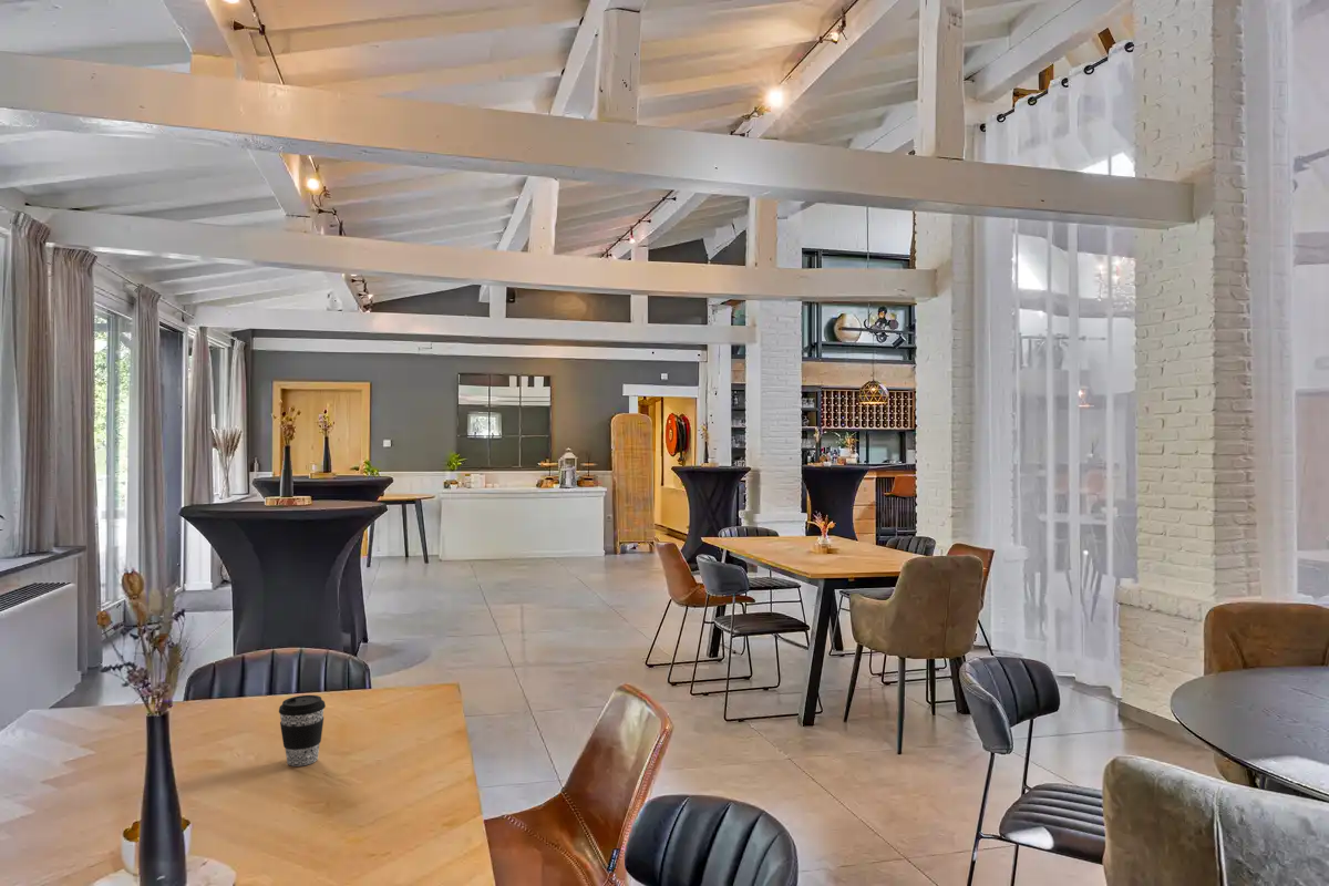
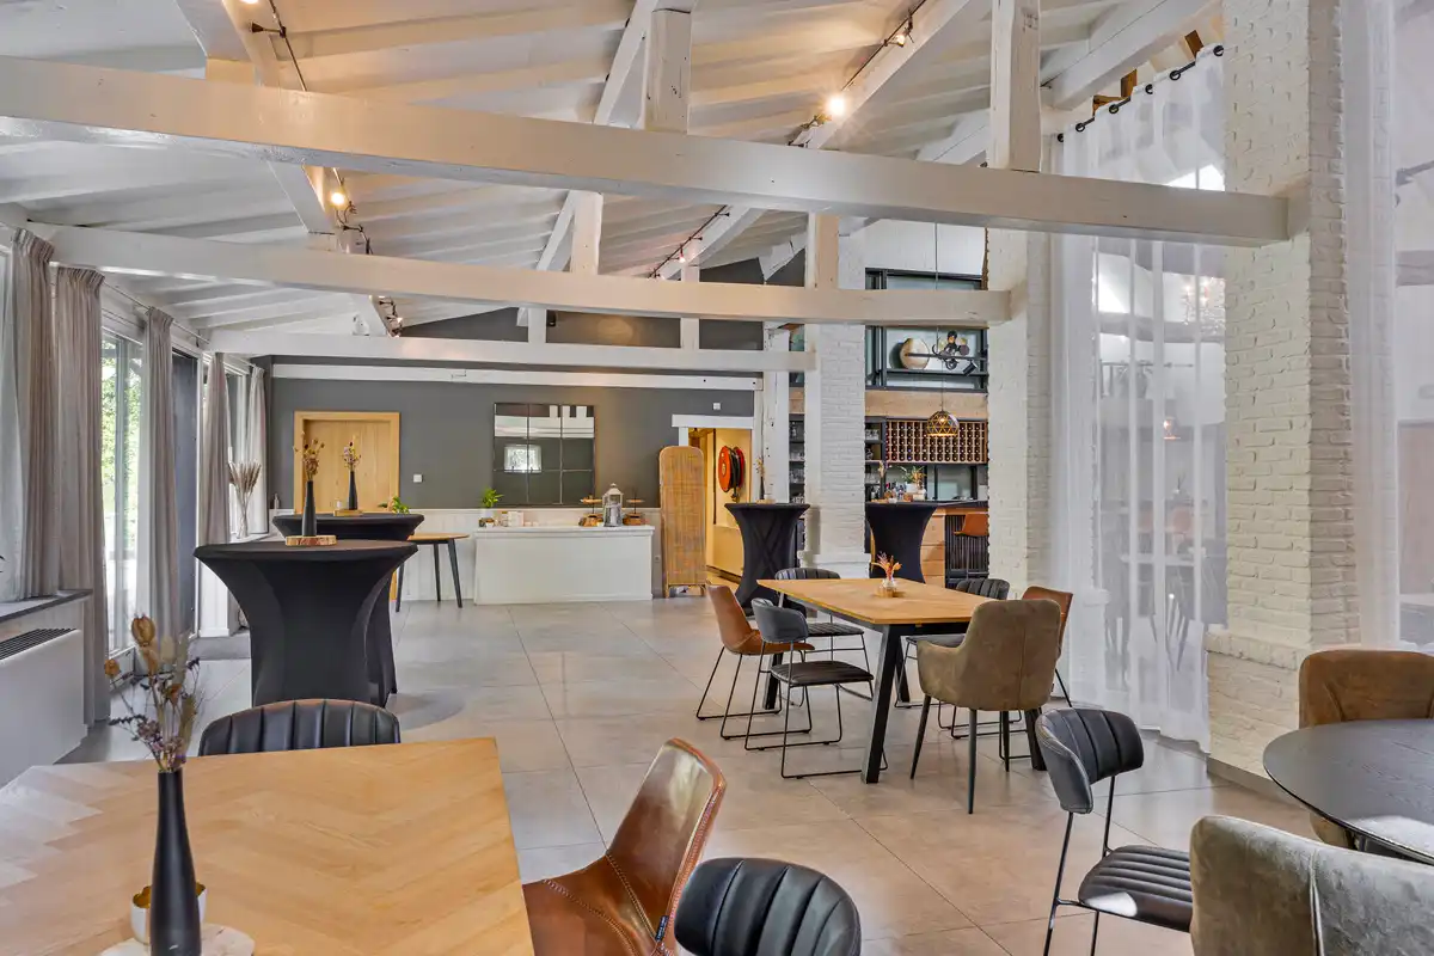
- coffee cup [278,694,327,767]
